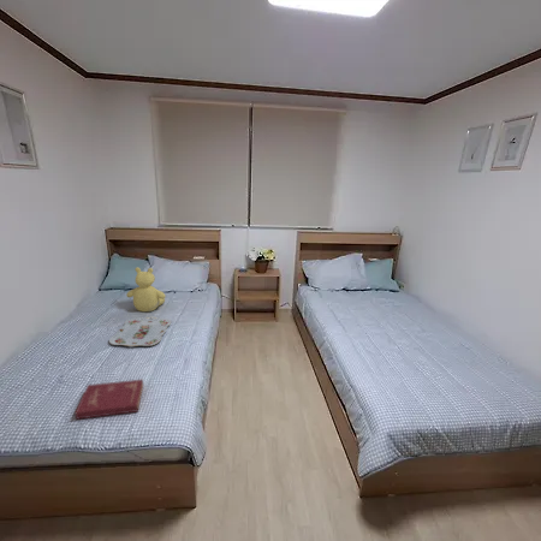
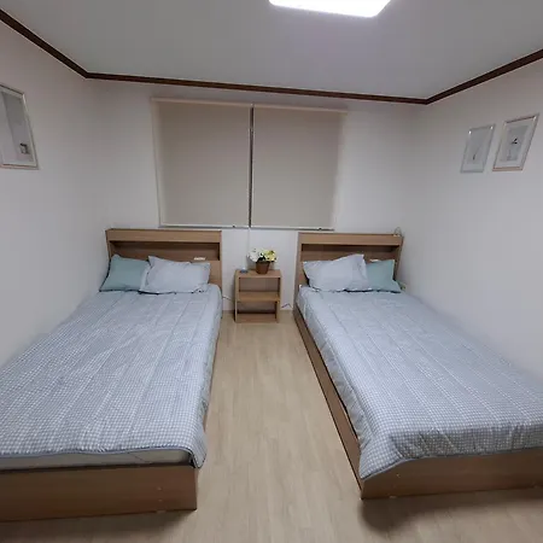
- book [73,379,144,421]
- teddy bear [125,266,167,313]
- serving tray [108,316,172,347]
